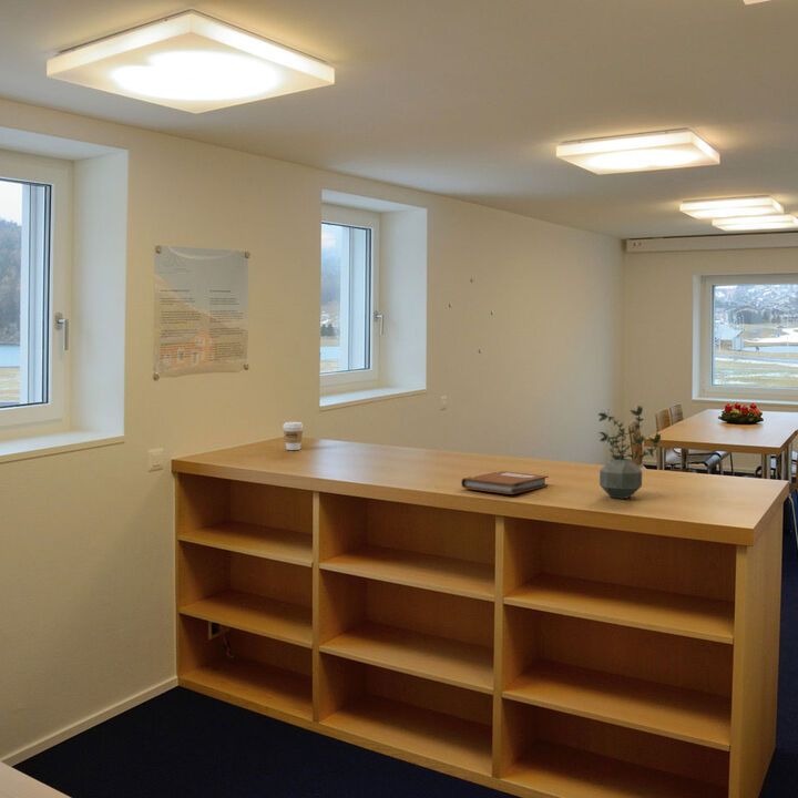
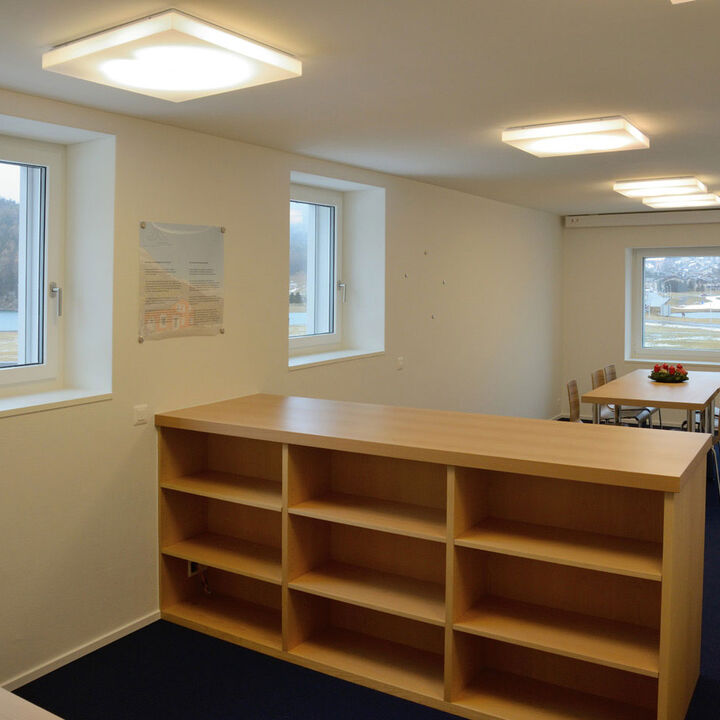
- notebook [460,470,550,495]
- coffee cup [282,420,304,451]
- potted plant [597,406,662,500]
